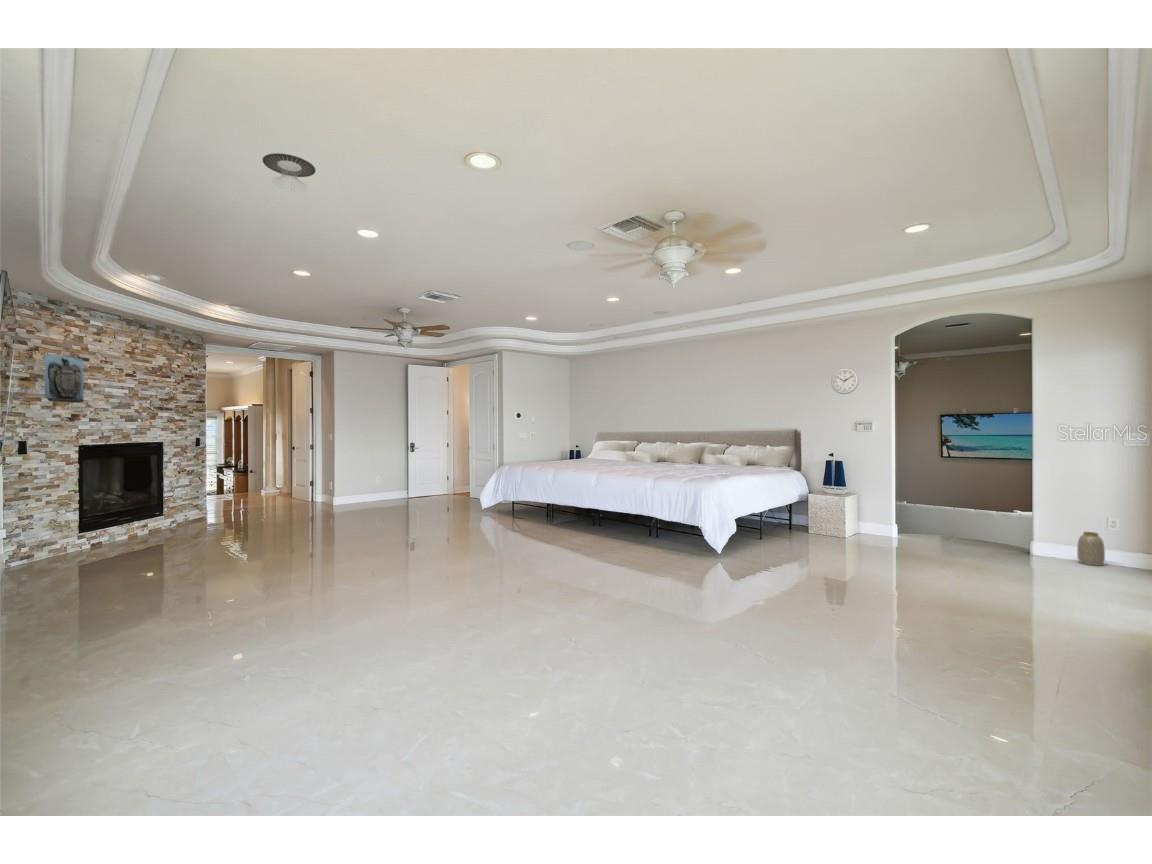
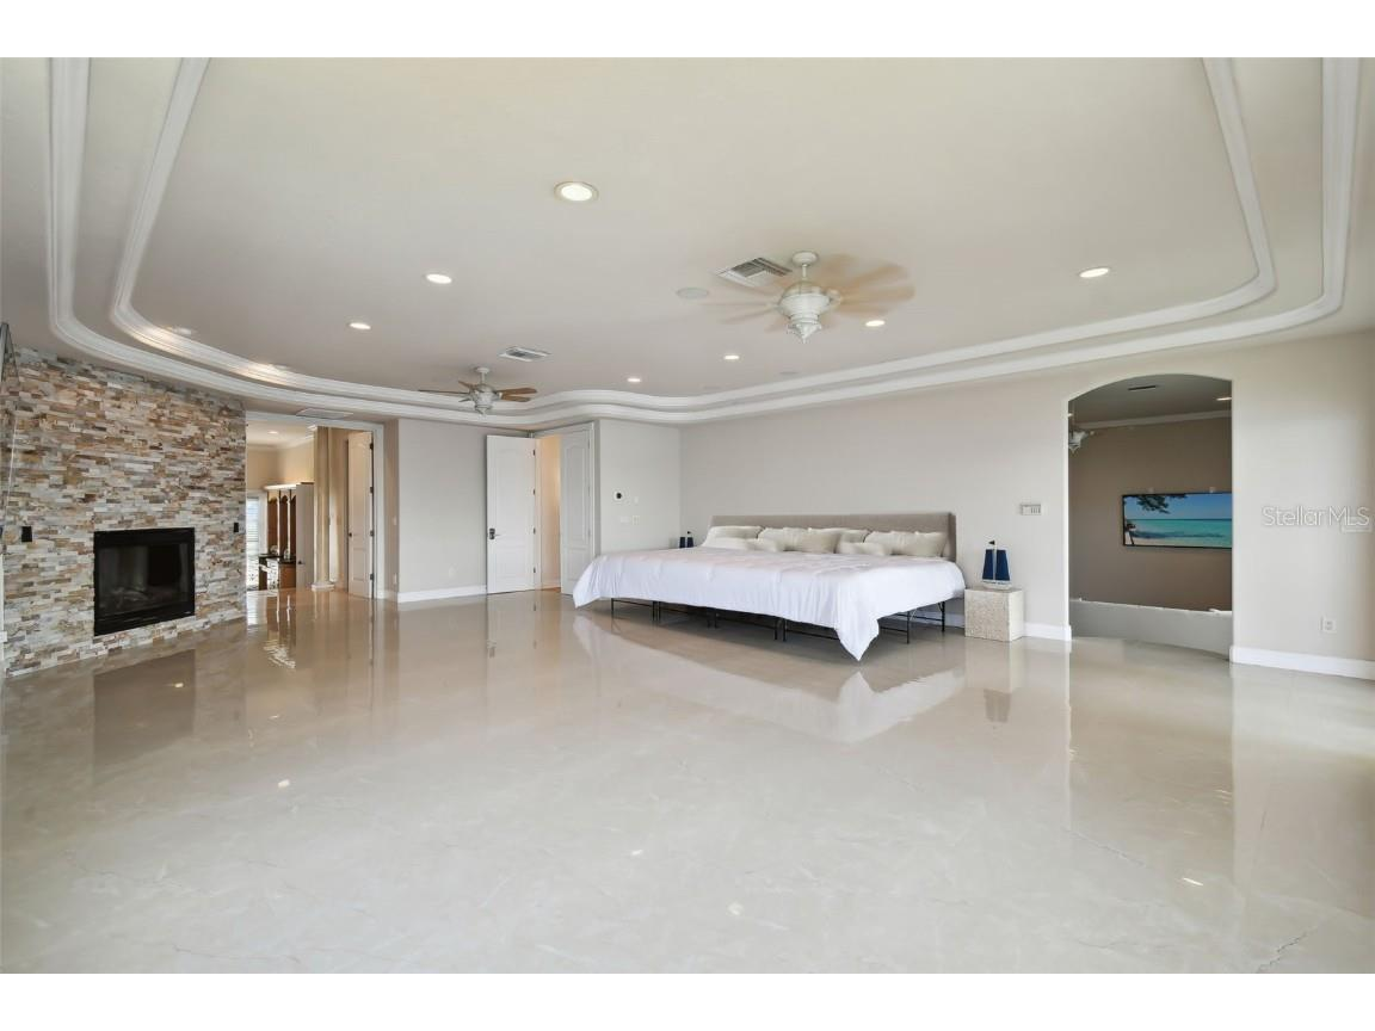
- wall sculpture [44,353,85,403]
- vase [1076,531,1106,567]
- wall clock [830,367,860,395]
- recessed light [261,152,317,192]
